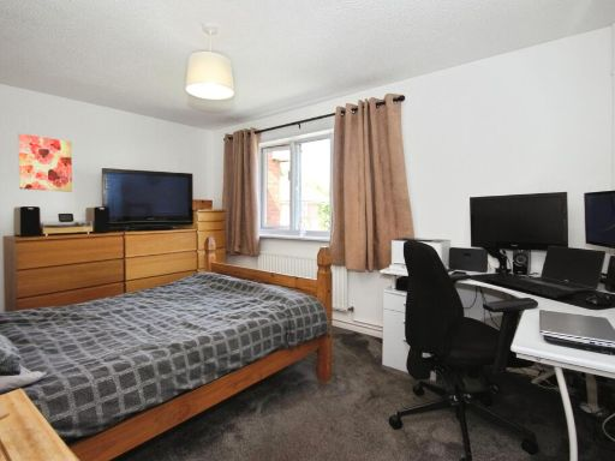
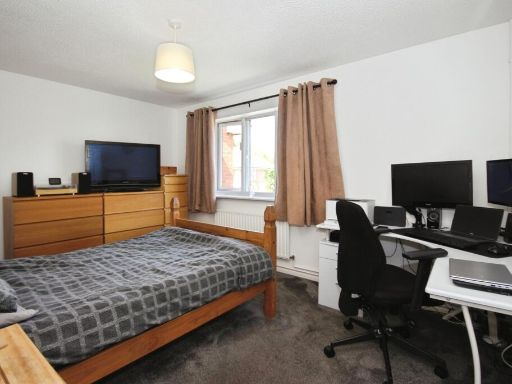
- wall art [17,132,73,193]
